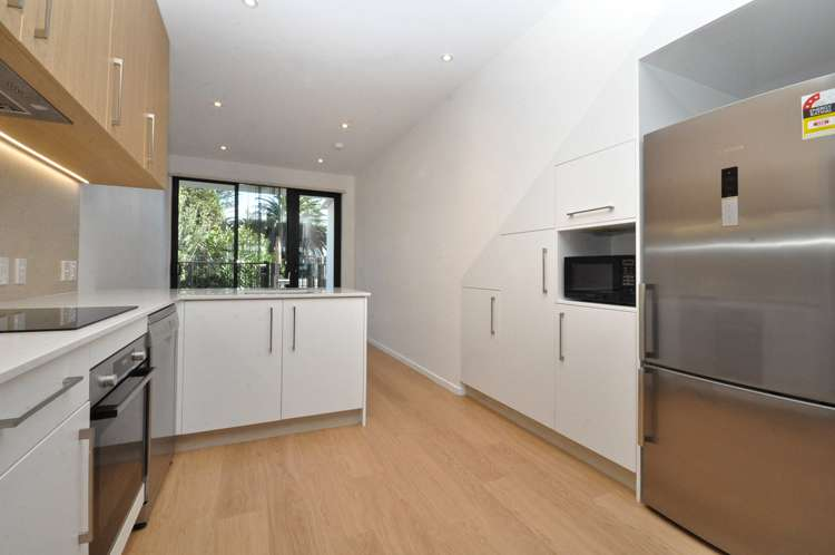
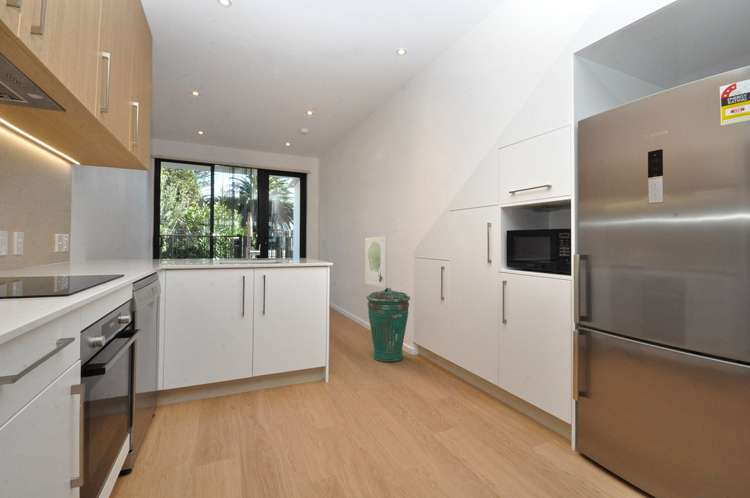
+ wall art [364,235,388,289]
+ trash can [365,287,411,363]
